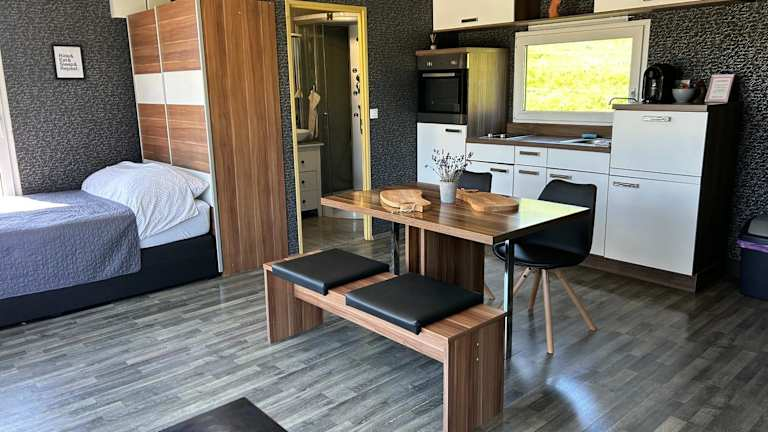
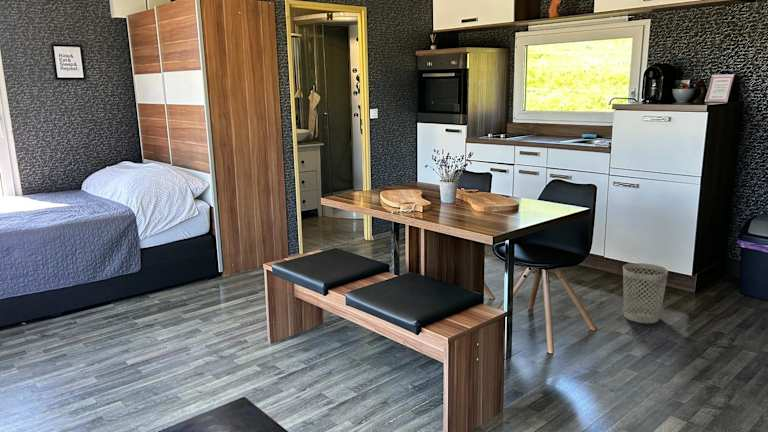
+ wastebasket [622,262,669,324]
